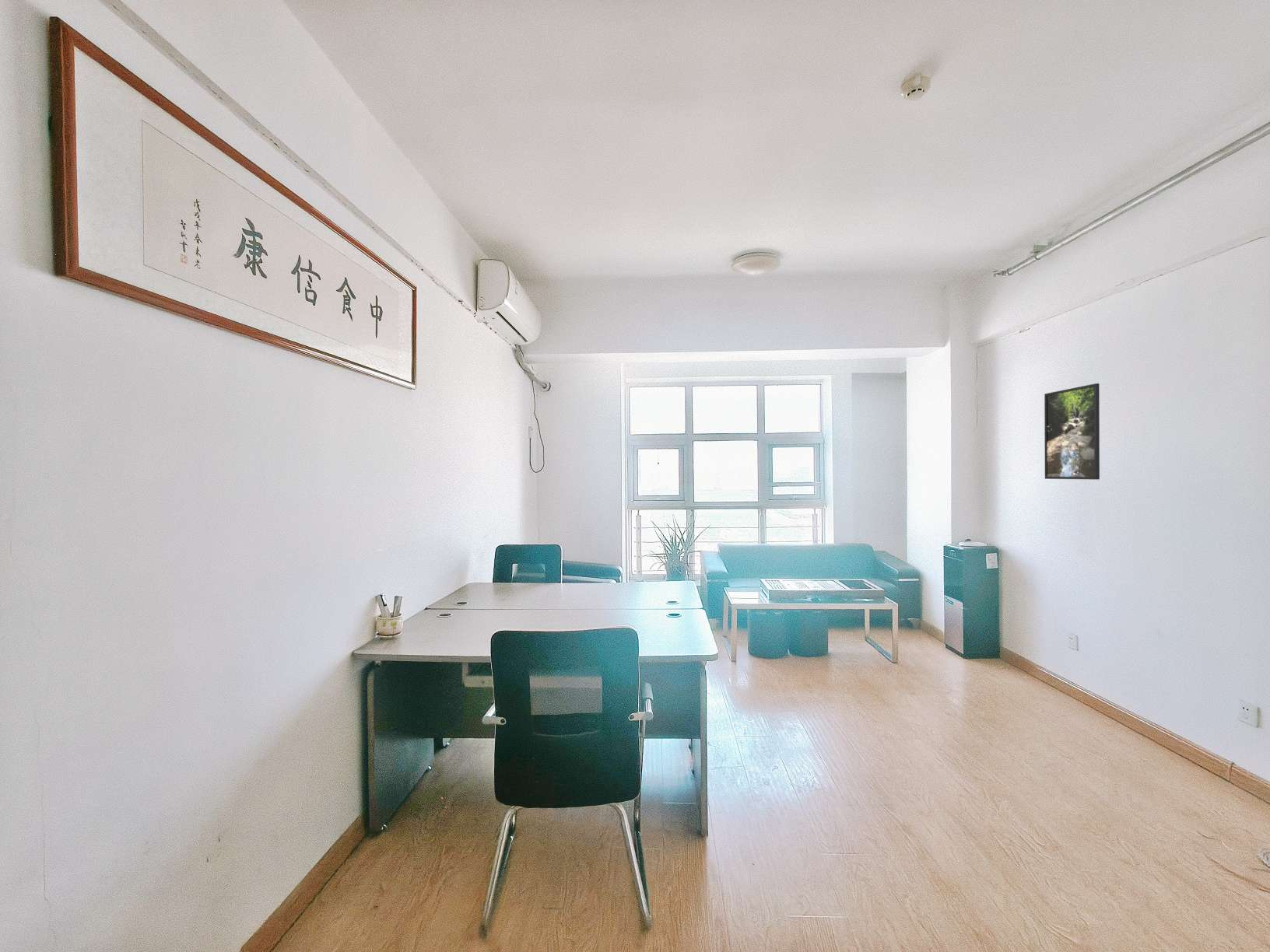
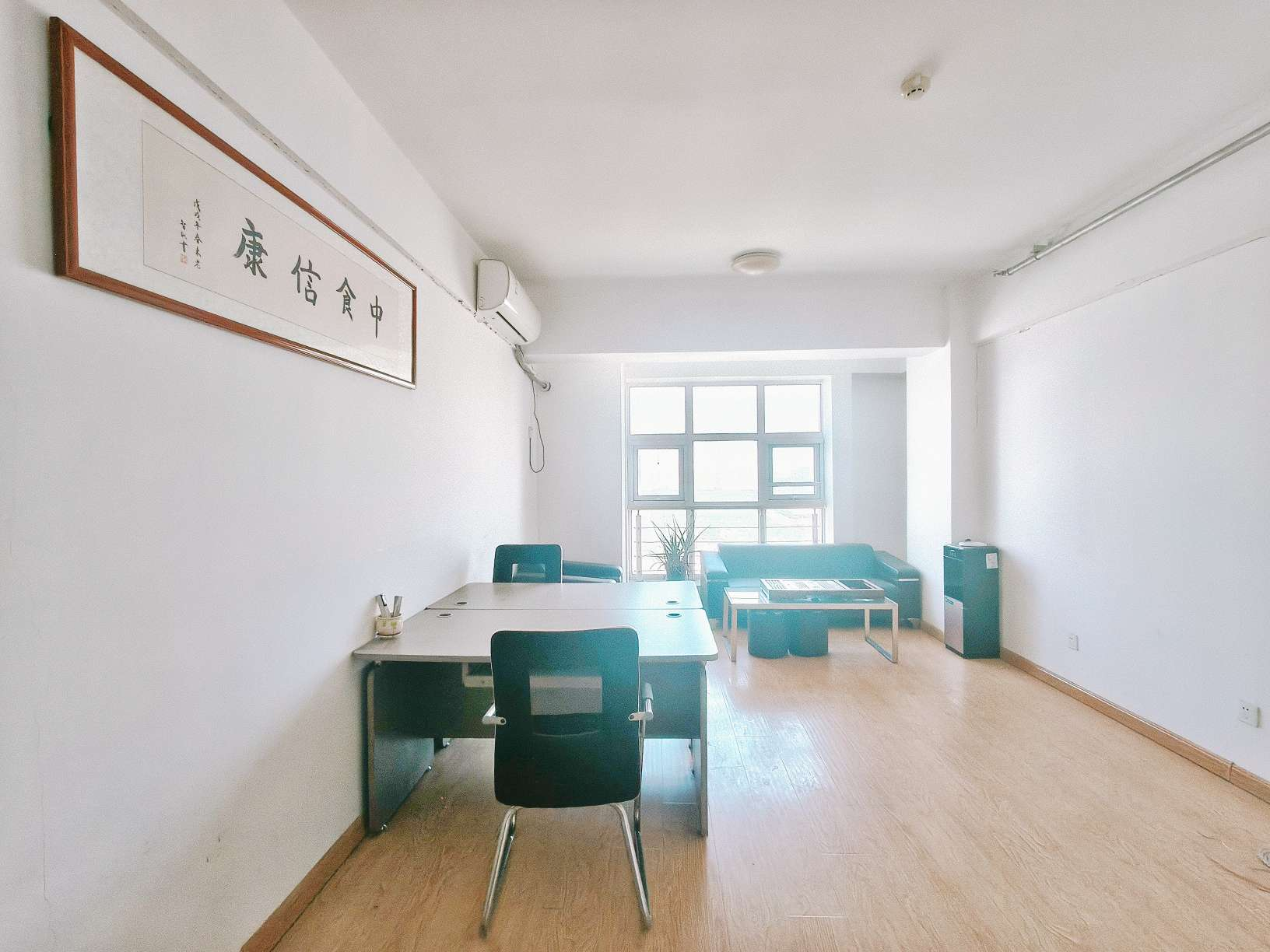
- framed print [1044,383,1100,481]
